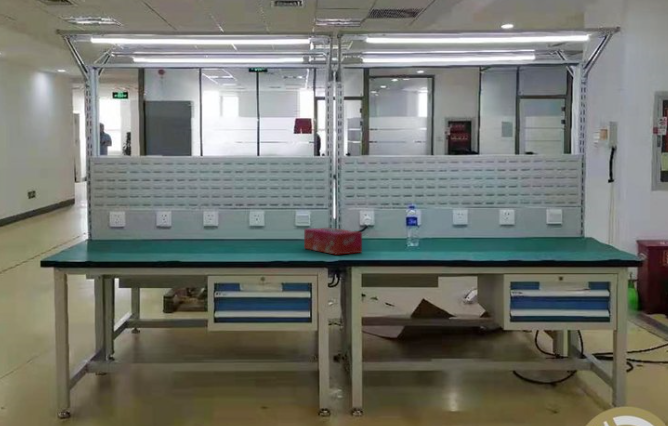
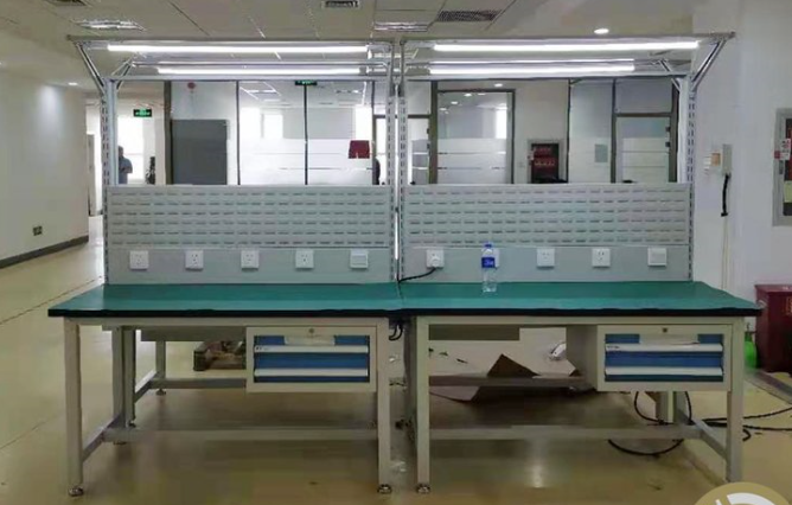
- tissue box [303,227,363,256]
